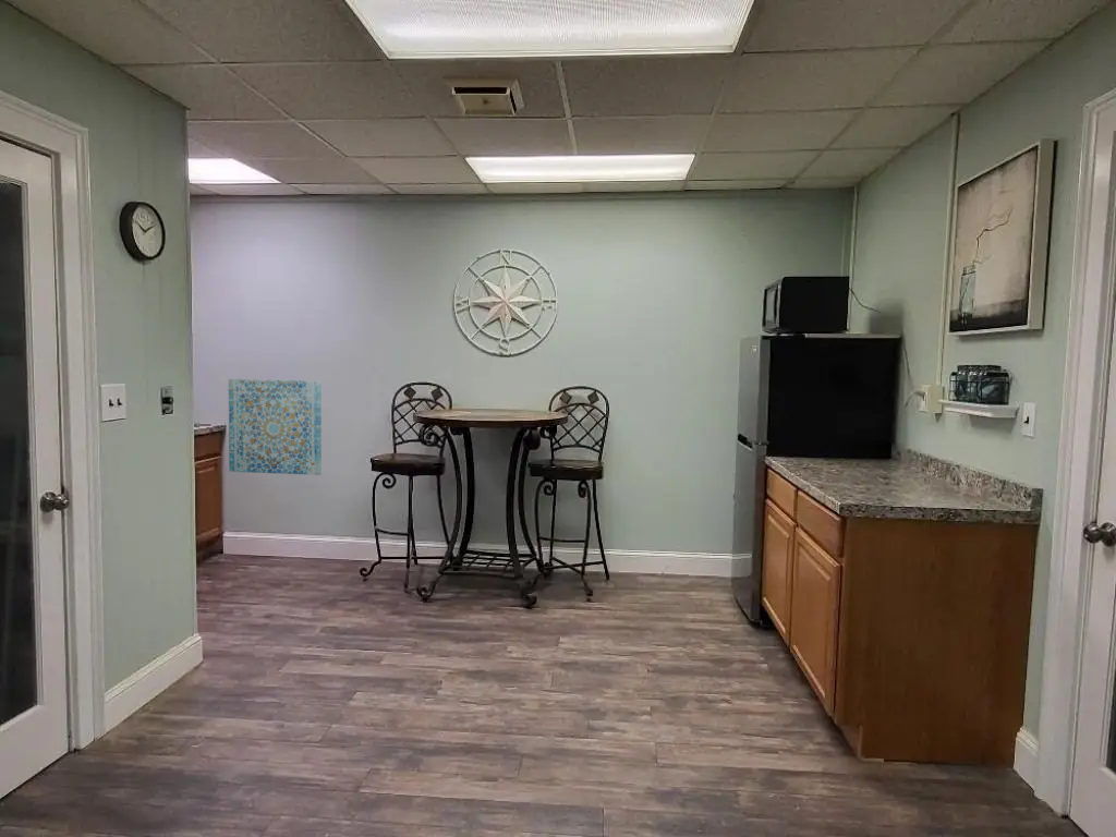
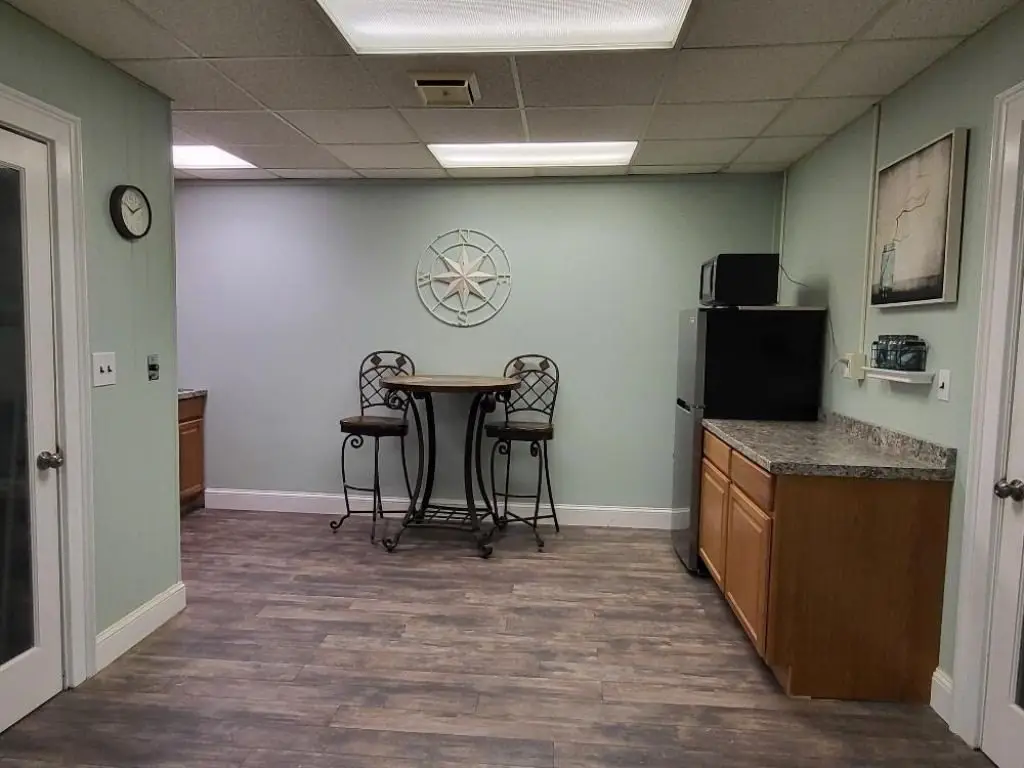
- wall art [228,378,323,476]
